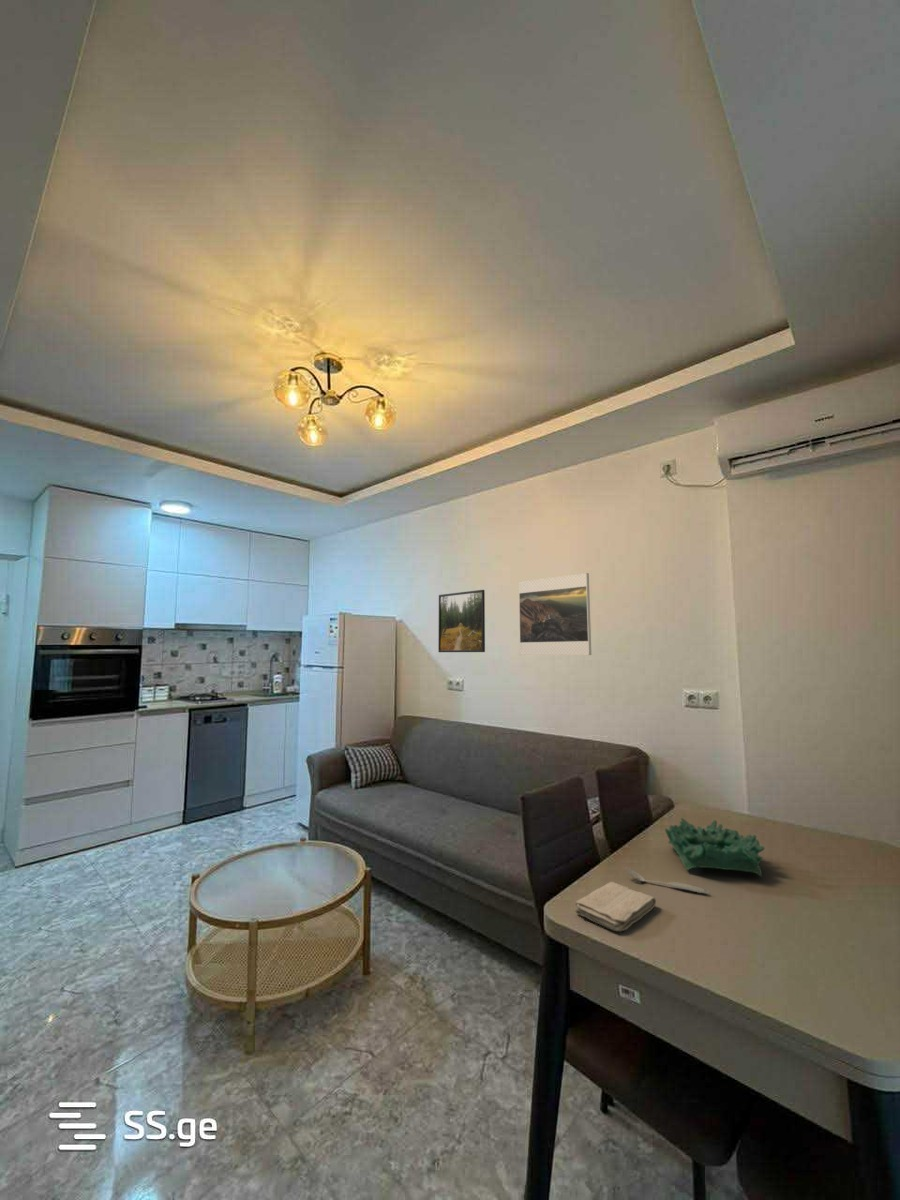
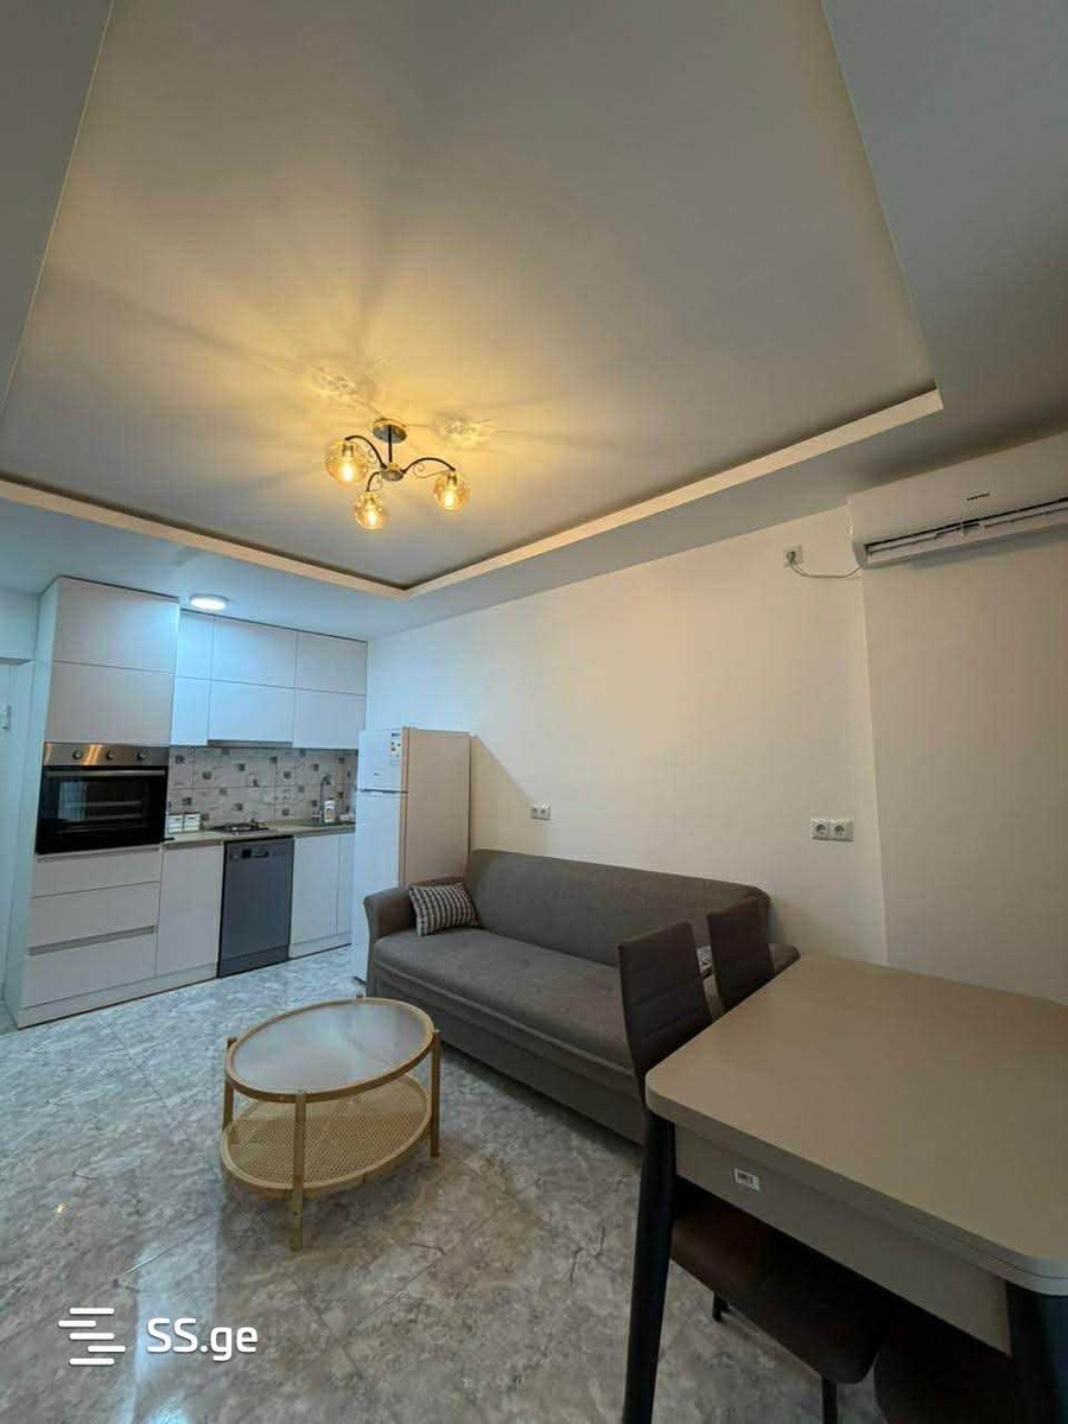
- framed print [437,589,486,653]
- decorative bowl [664,817,765,878]
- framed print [518,572,592,656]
- washcloth [574,881,657,932]
- spoon [624,867,710,895]
